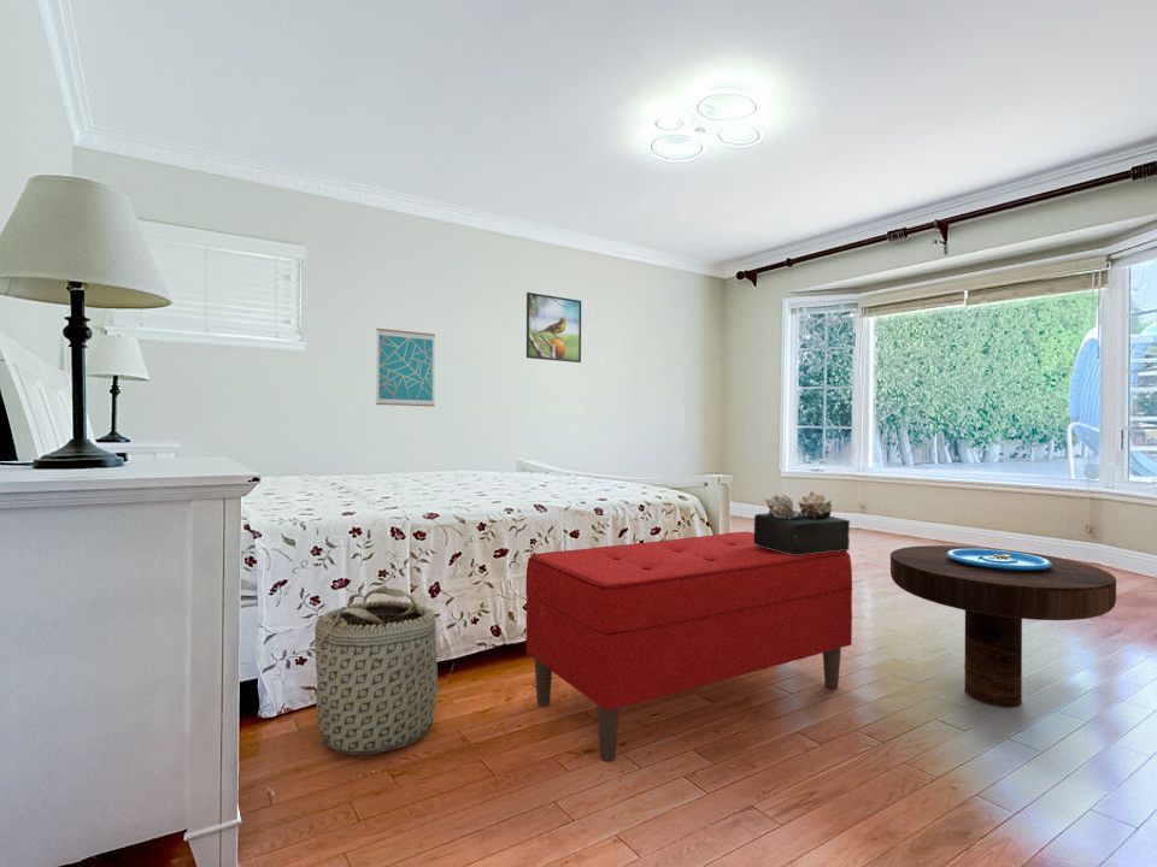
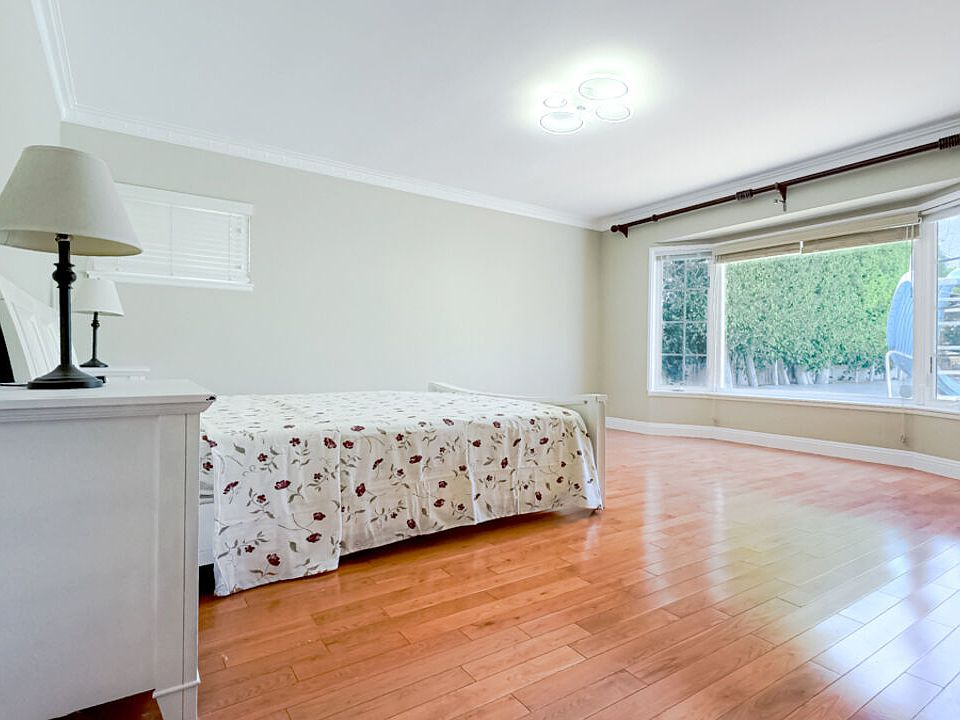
- side table [889,544,1117,708]
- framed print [525,291,582,364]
- basket [301,586,456,756]
- wall art [375,328,436,408]
- bench [524,531,853,762]
- decorative box [753,490,851,555]
